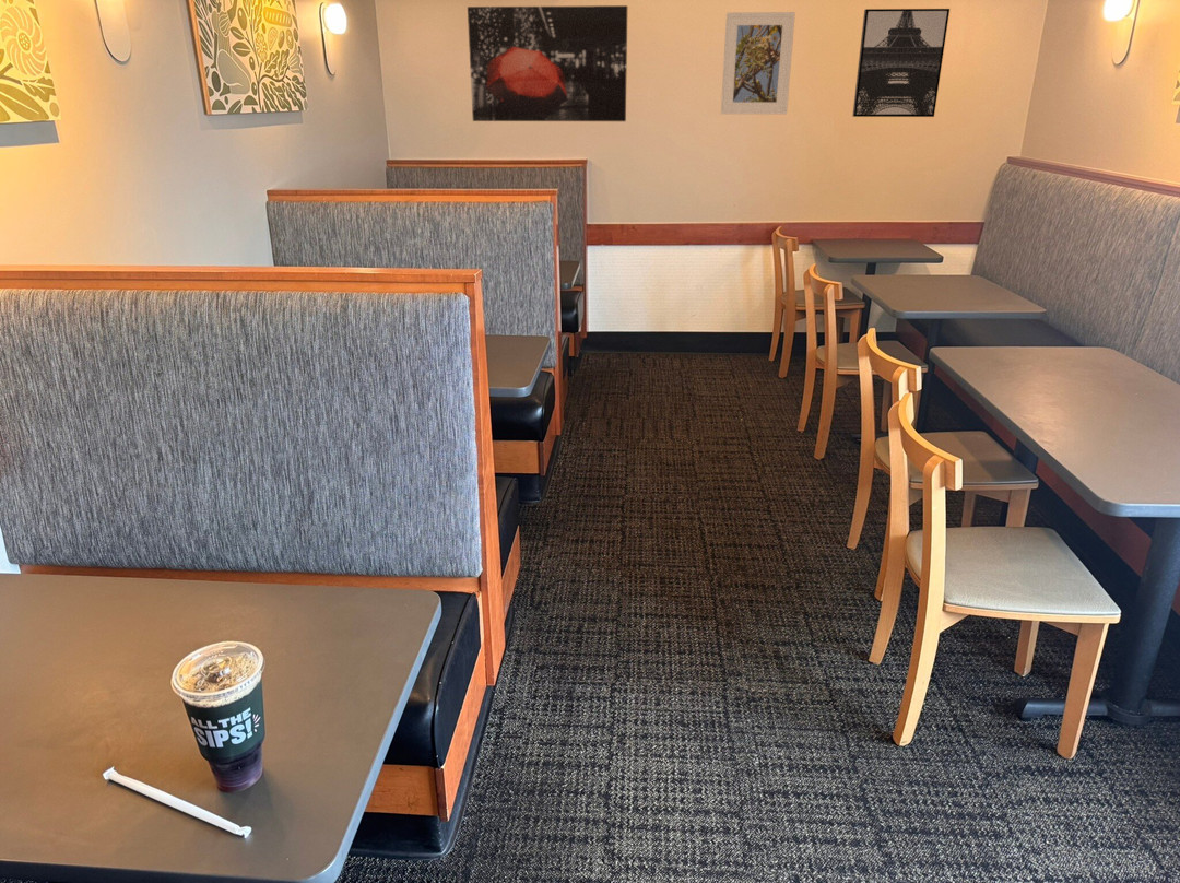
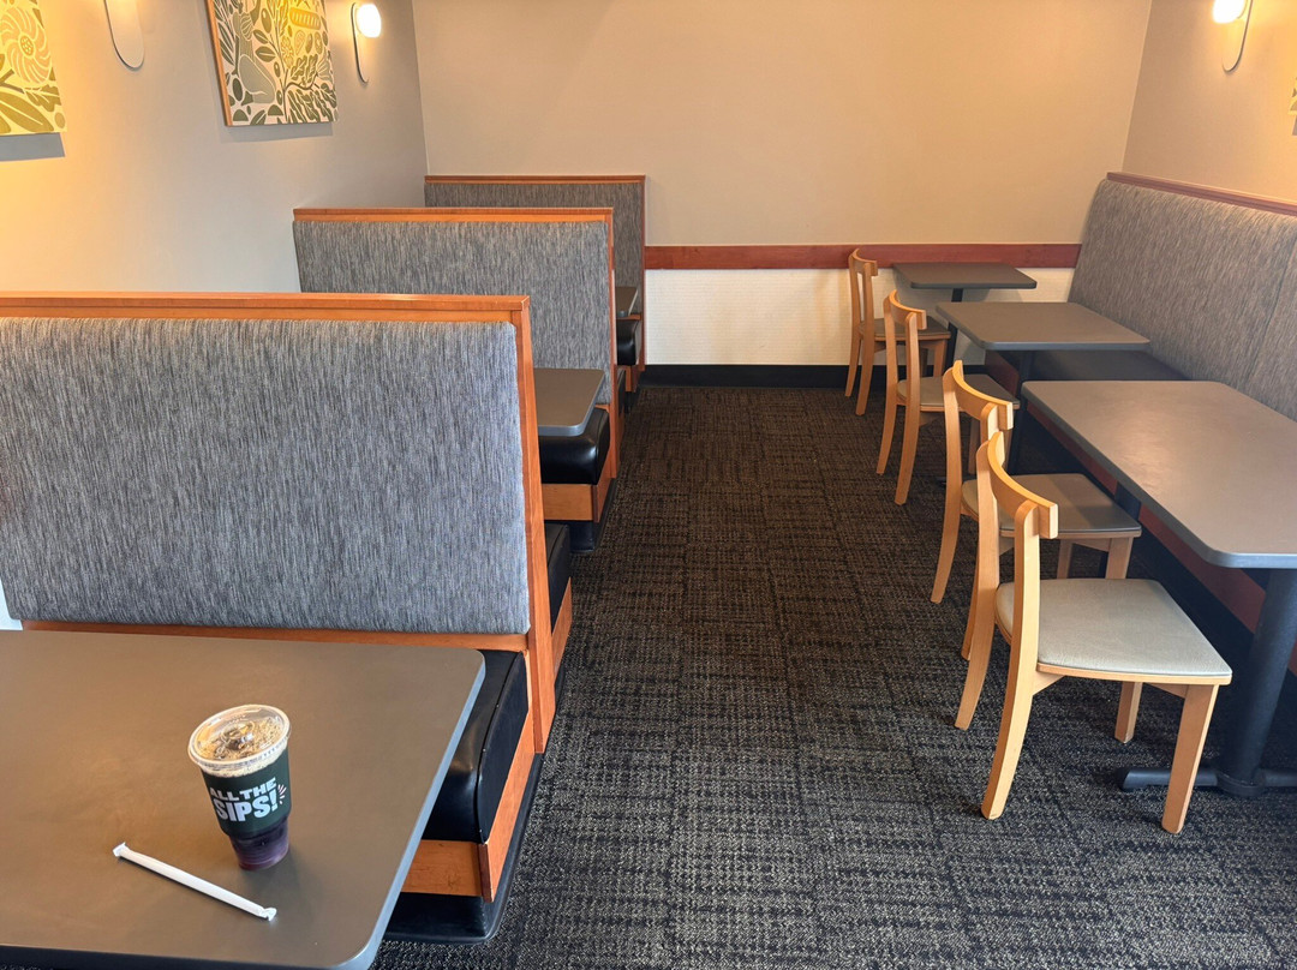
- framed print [720,11,796,116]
- wall art [467,4,628,122]
- wall art [851,8,951,118]
